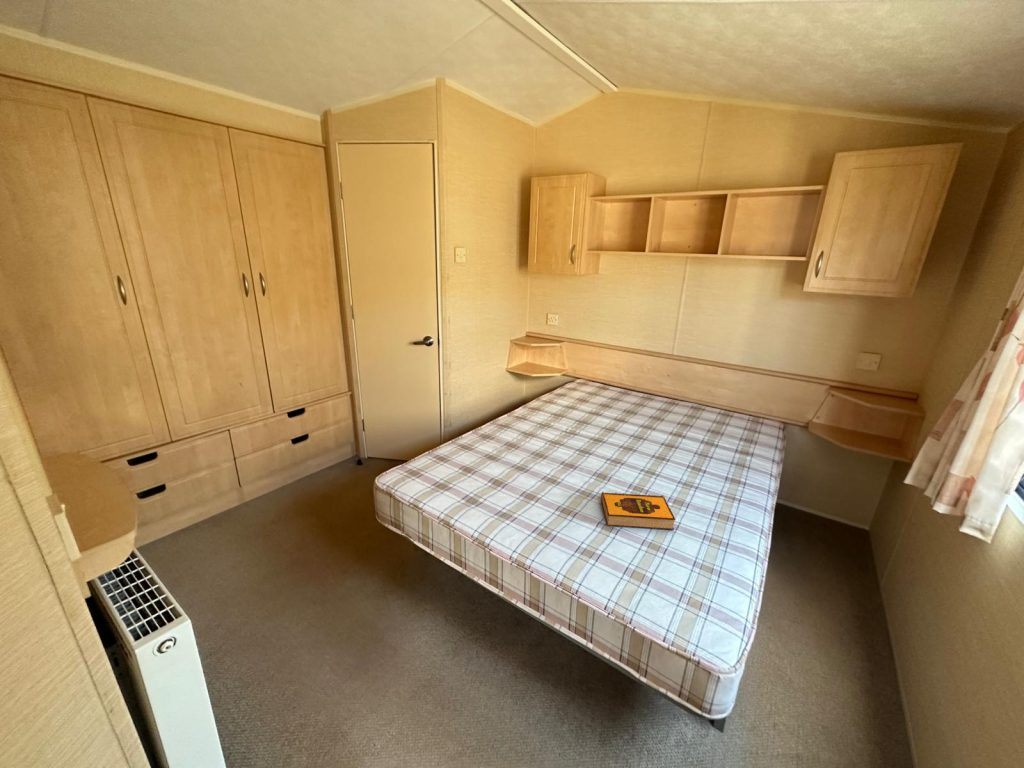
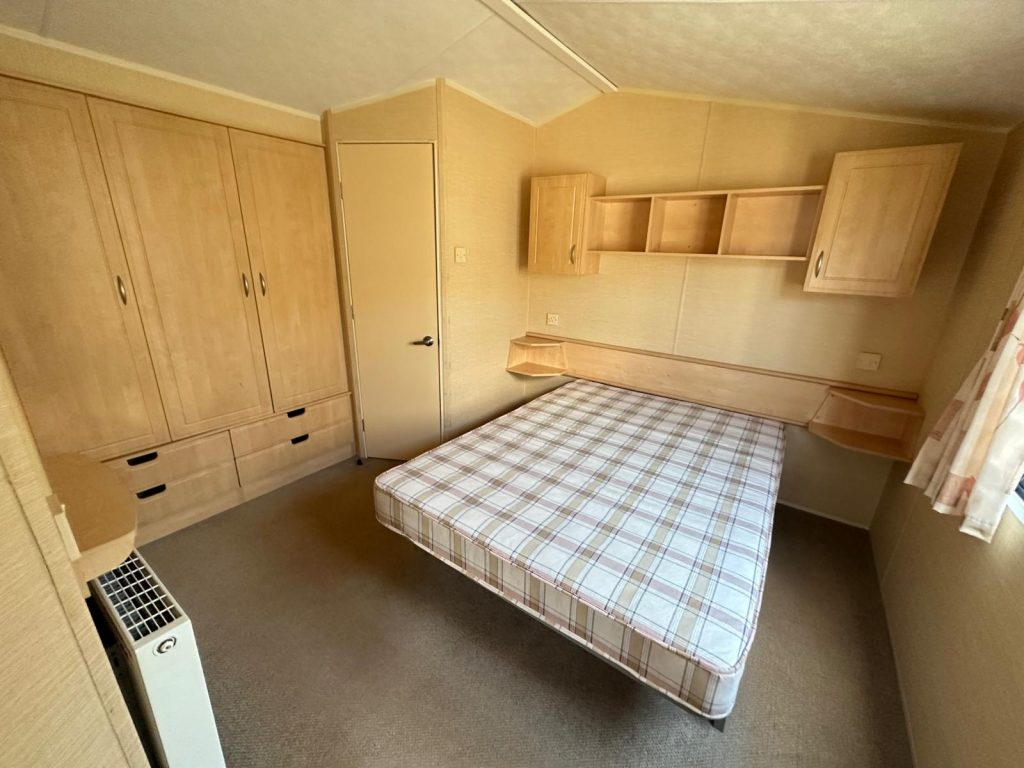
- hardback book [600,491,676,531]
